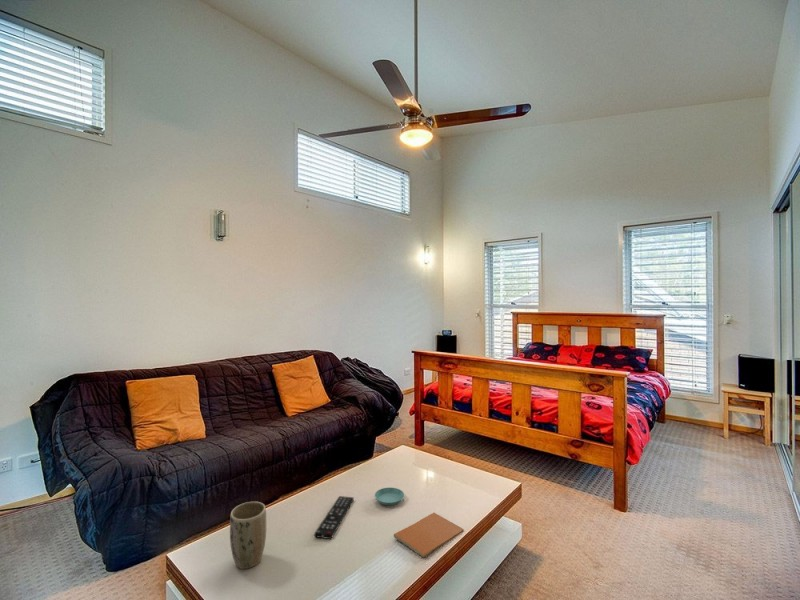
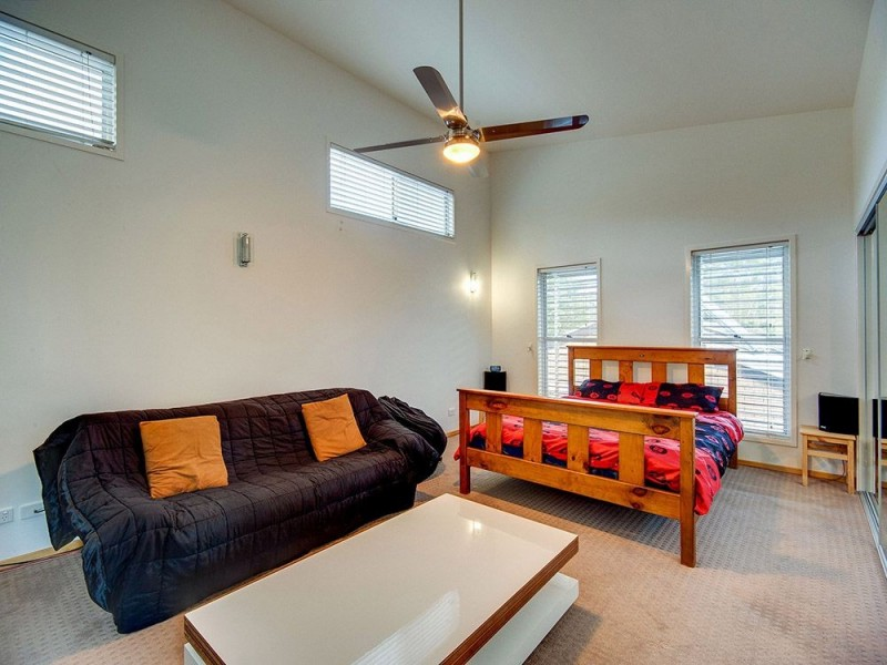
- book [393,512,465,558]
- saucer [374,487,405,506]
- plant pot [229,501,267,570]
- remote control [313,495,355,540]
